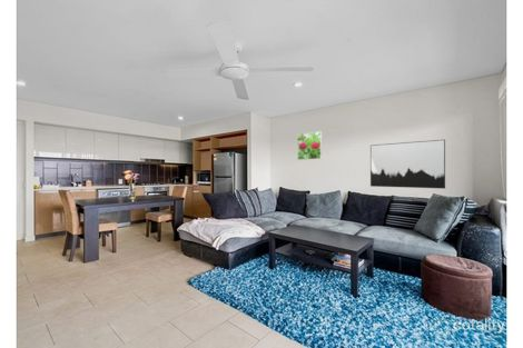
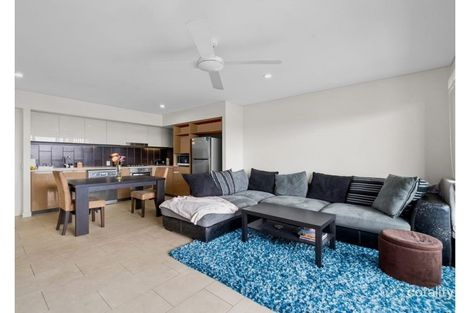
- wall art [369,139,446,190]
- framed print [296,130,323,161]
